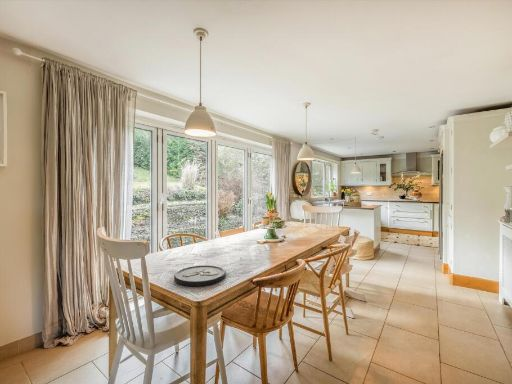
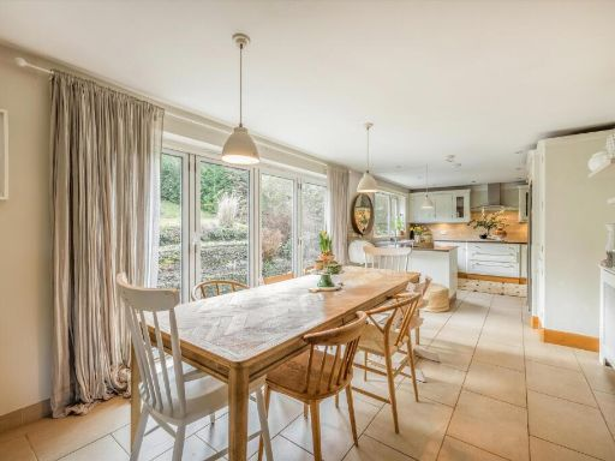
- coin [173,264,227,287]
